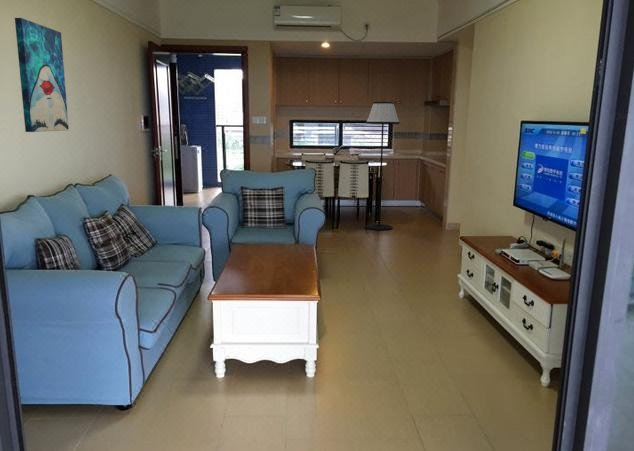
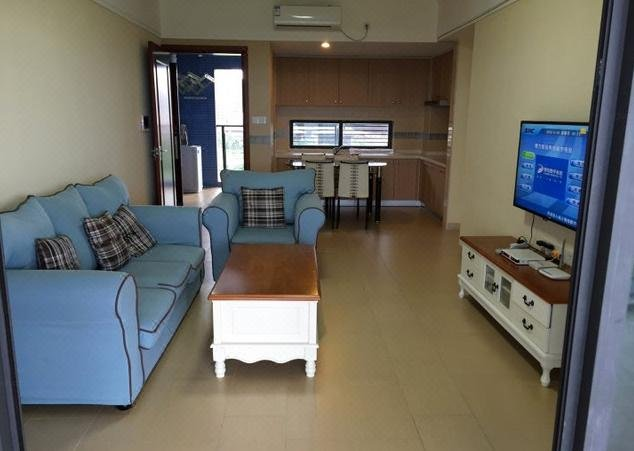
- wall art [14,17,70,133]
- floor lamp [365,101,400,232]
